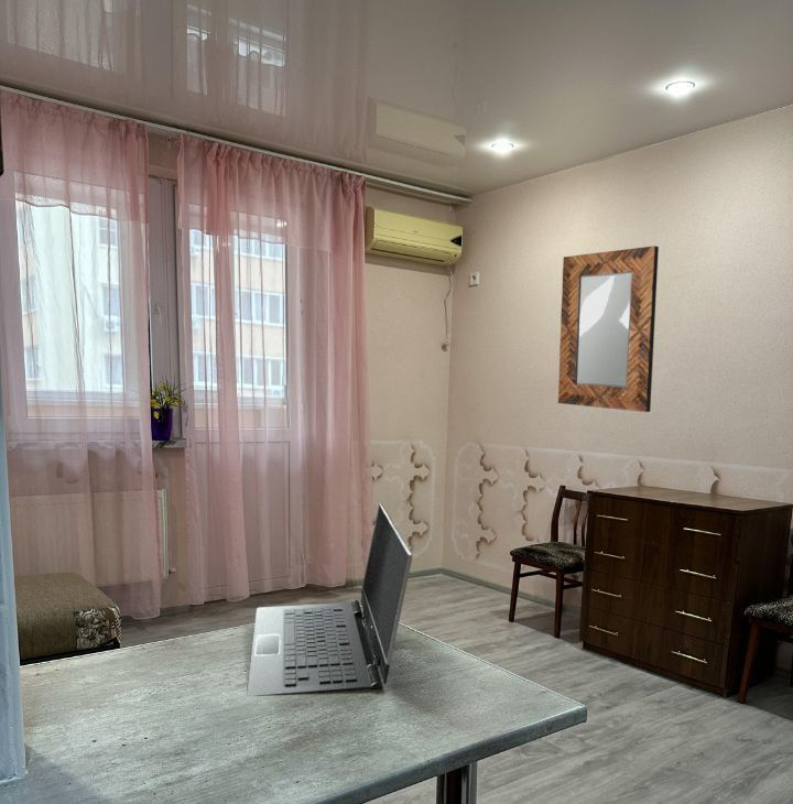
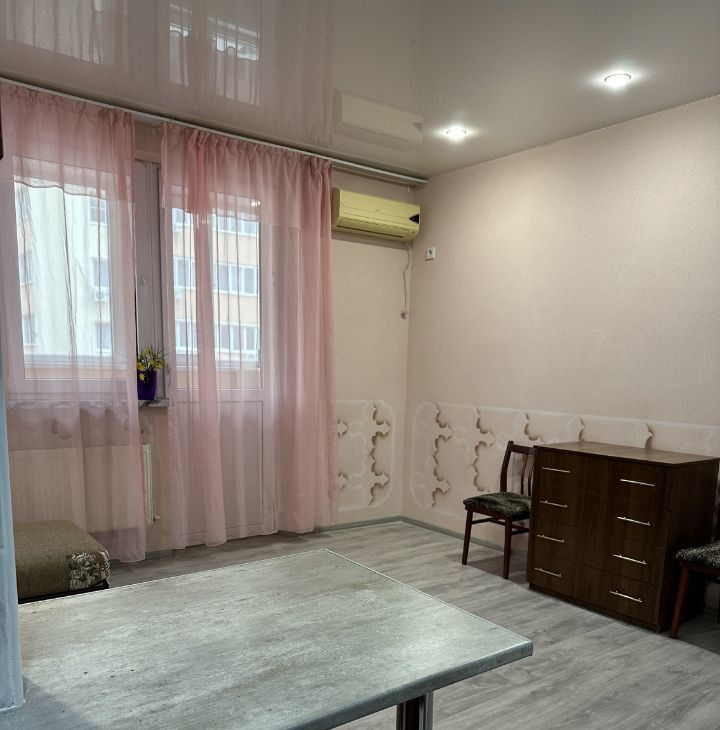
- home mirror [557,245,660,413]
- laptop computer [246,502,414,697]
